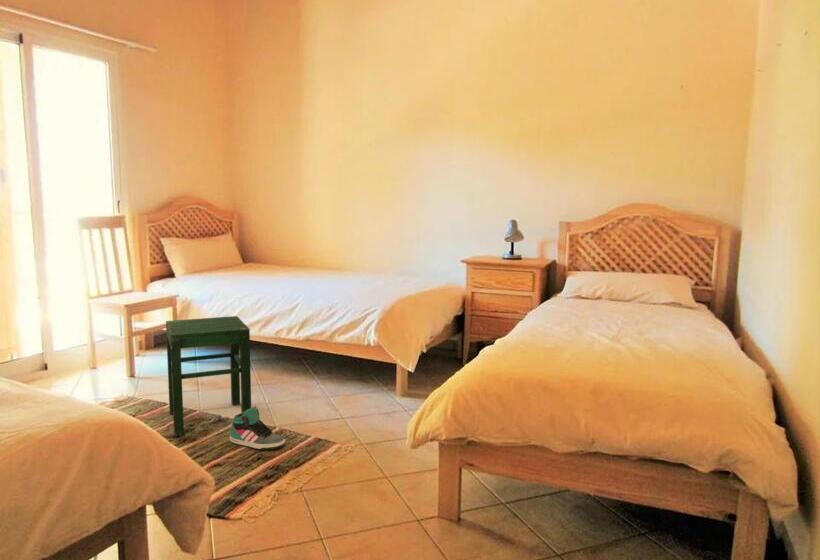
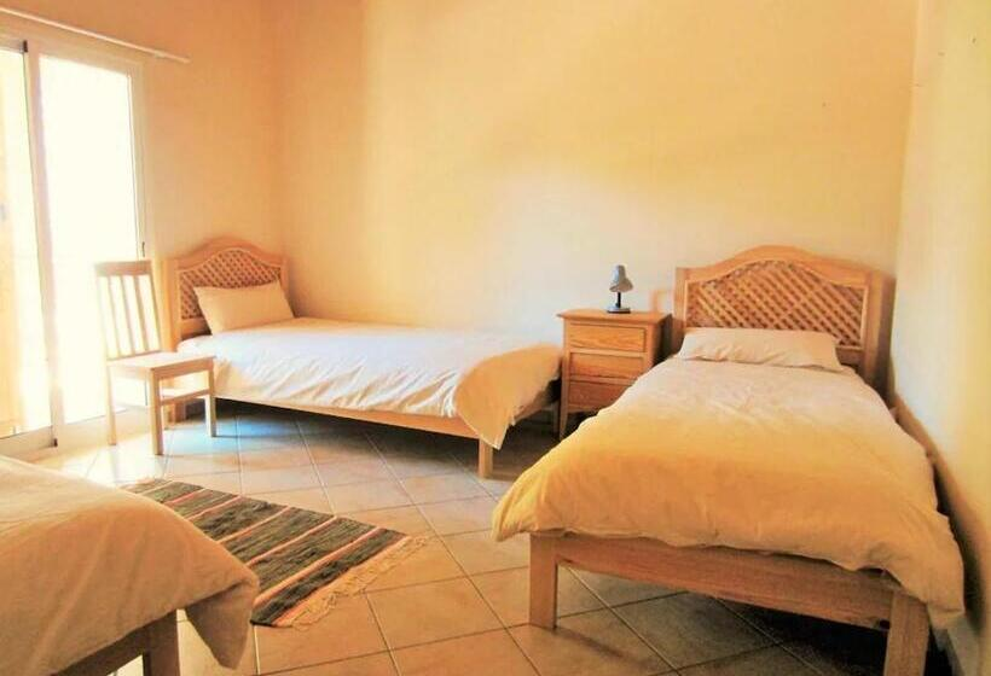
- sneaker [229,405,286,451]
- stool [165,315,252,437]
